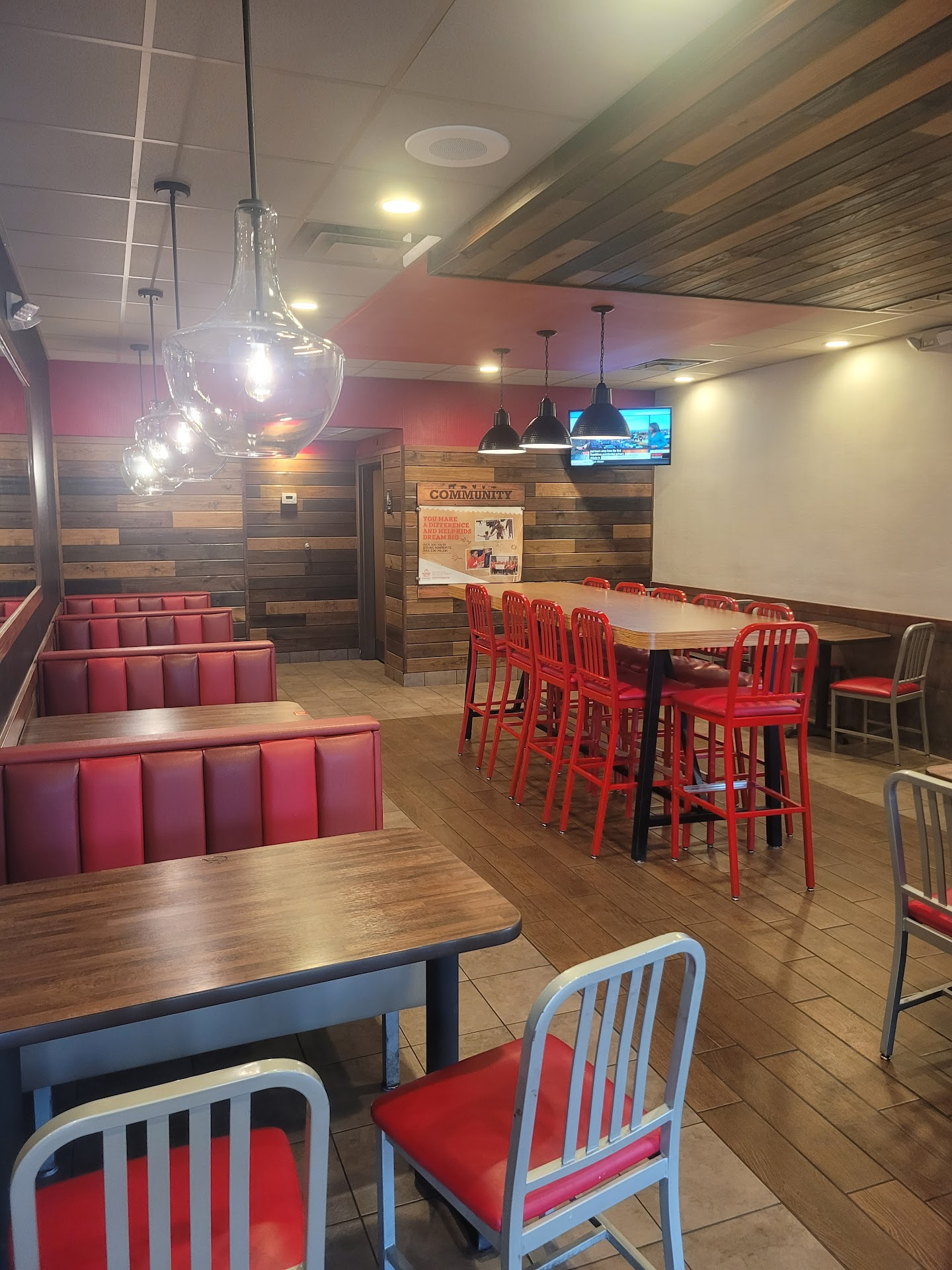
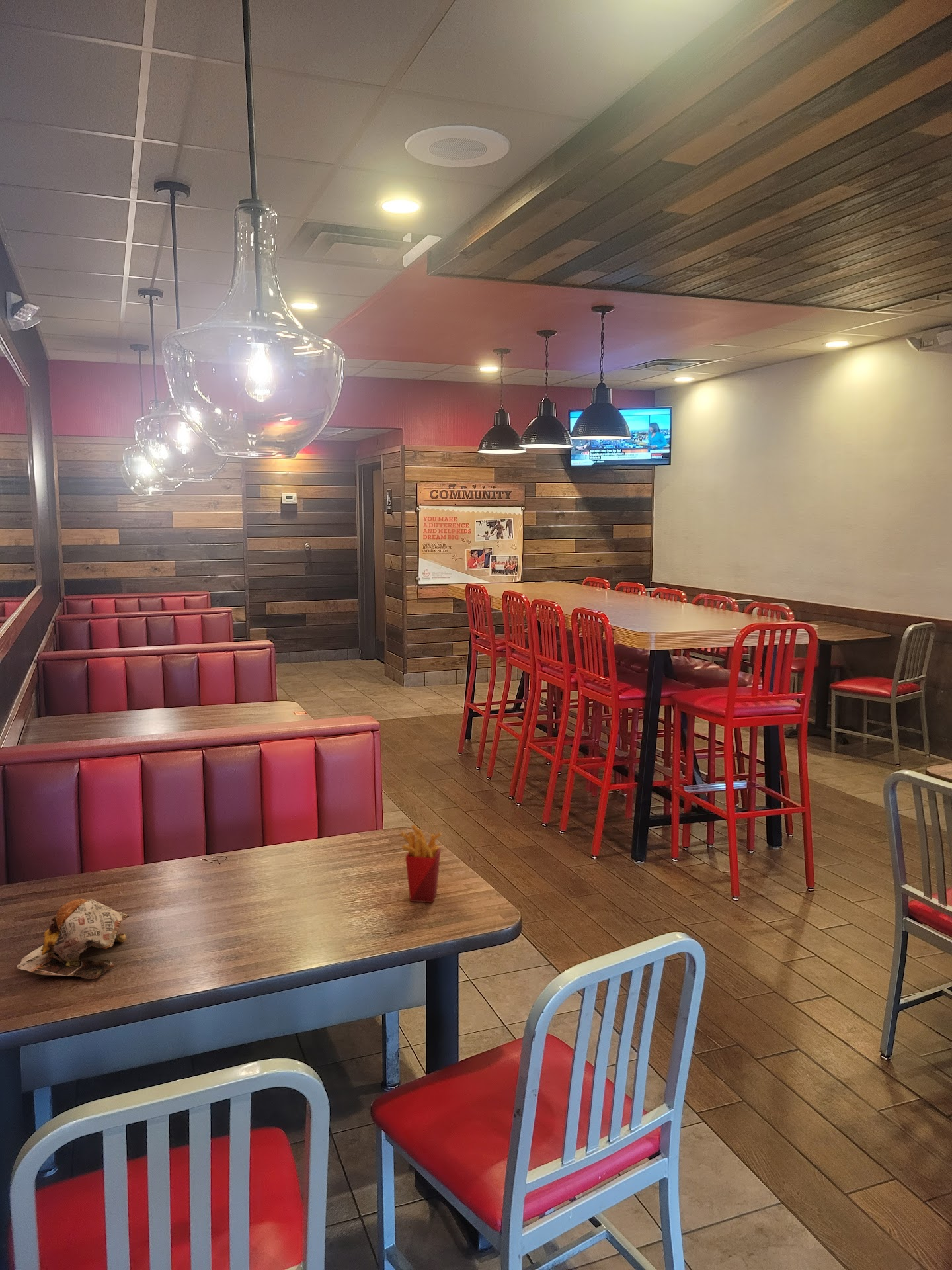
+ french fries [399,824,442,903]
+ burger [16,898,130,980]
